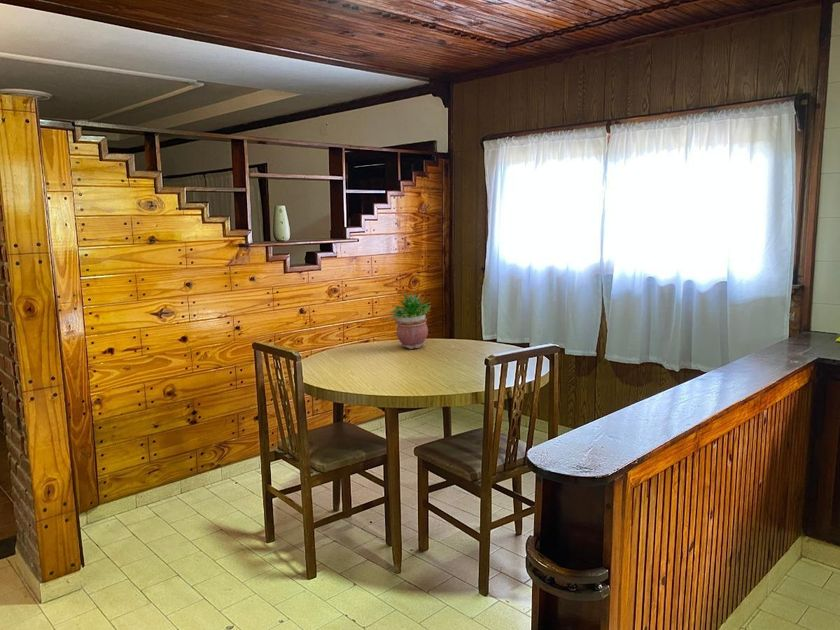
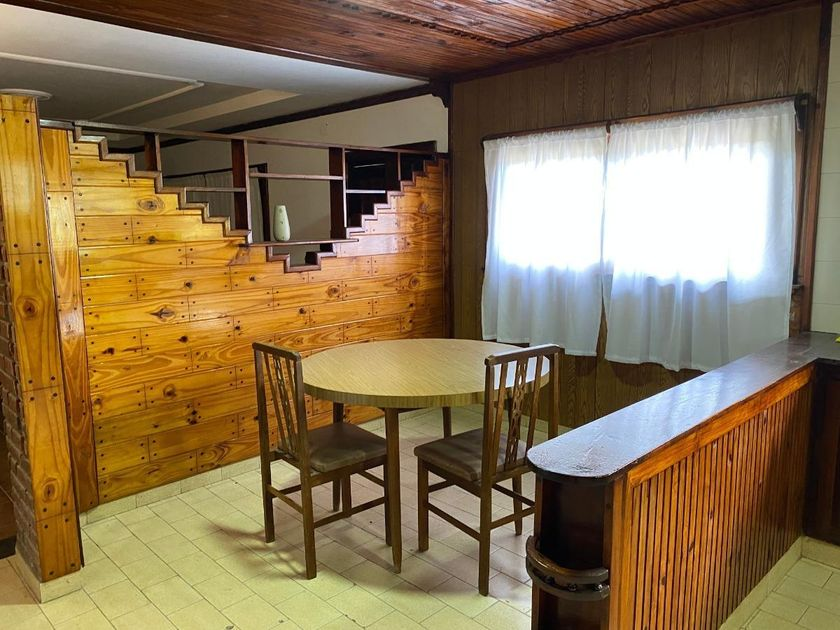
- potted plant [388,291,431,350]
